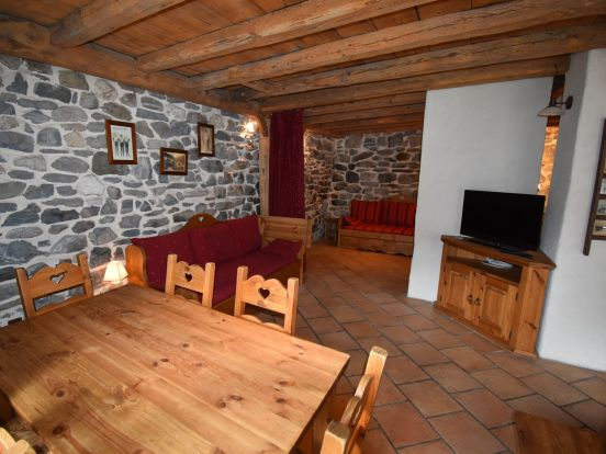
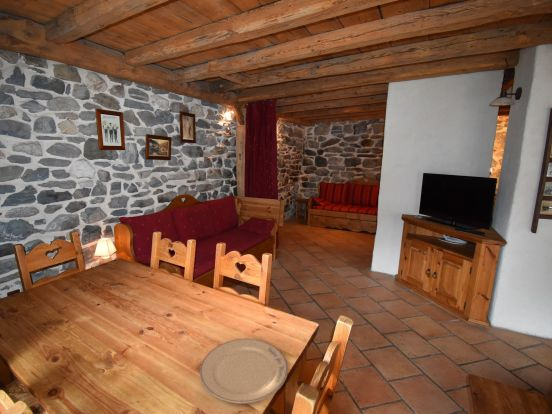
+ chinaware [199,338,289,404]
